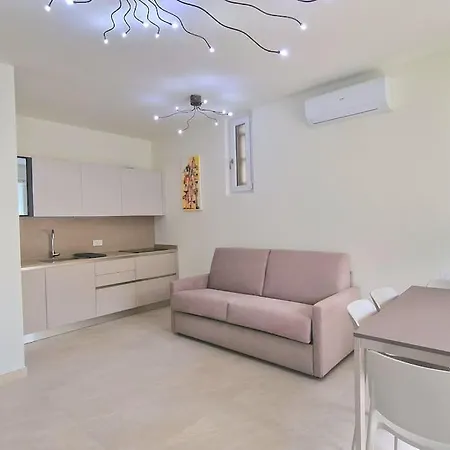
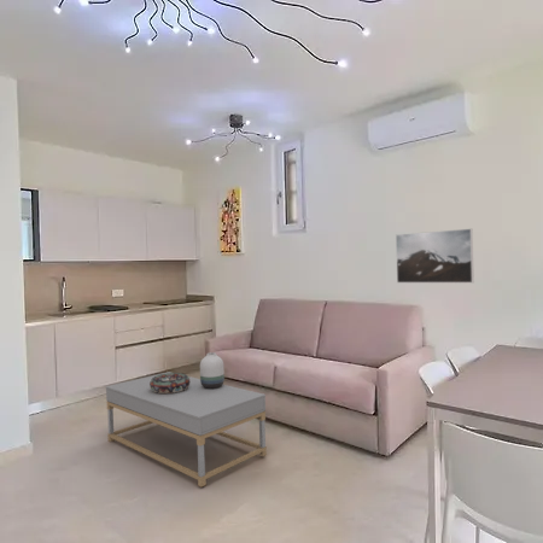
+ vase [199,351,226,389]
+ decorative bowl [150,372,191,393]
+ coffee table [105,370,268,487]
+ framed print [395,228,475,284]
